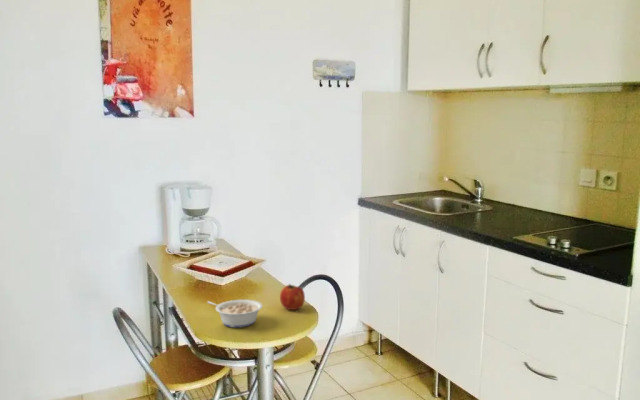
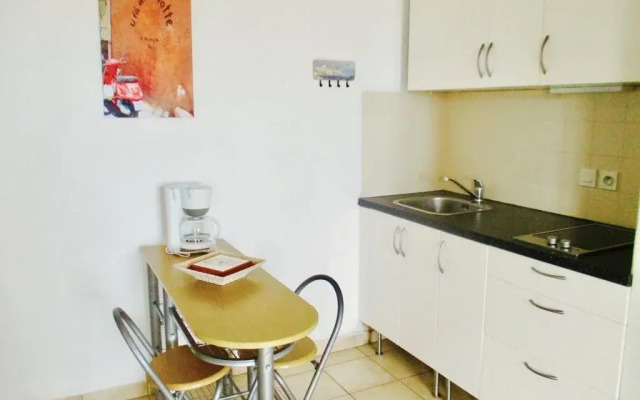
- legume [206,299,263,328]
- fruit [279,283,306,311]
